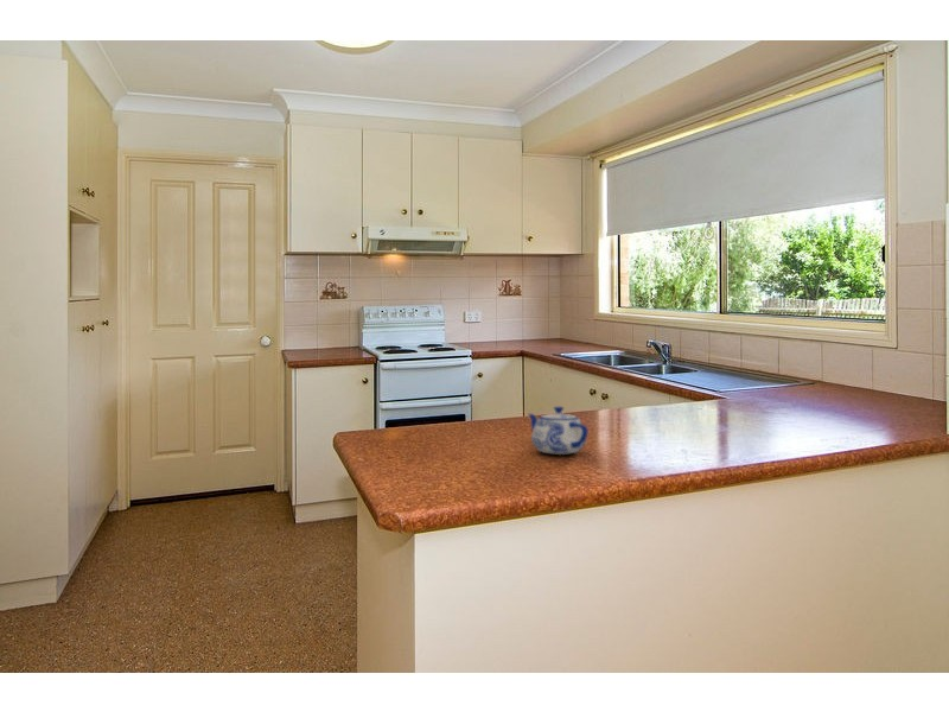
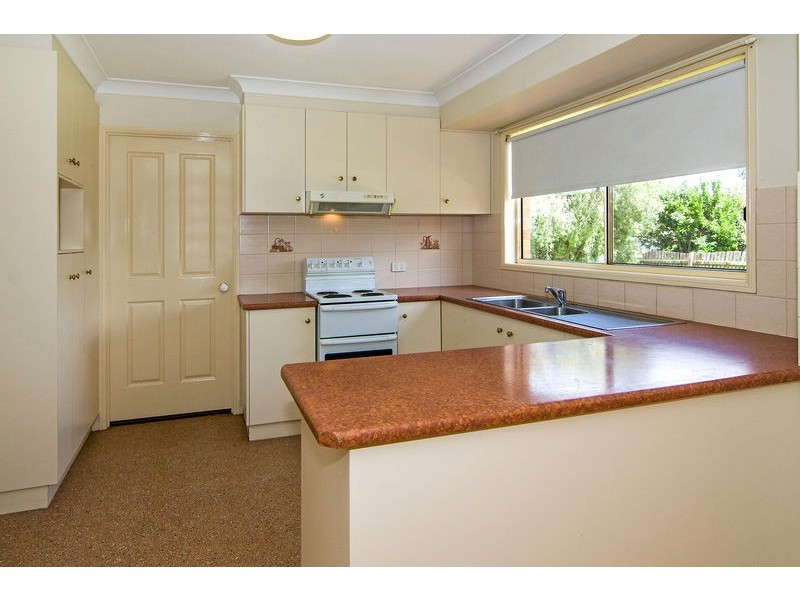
- teapot [527,406,590,456]
